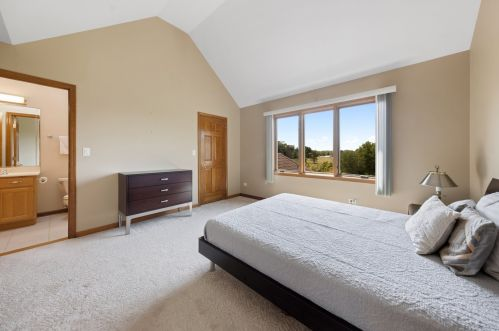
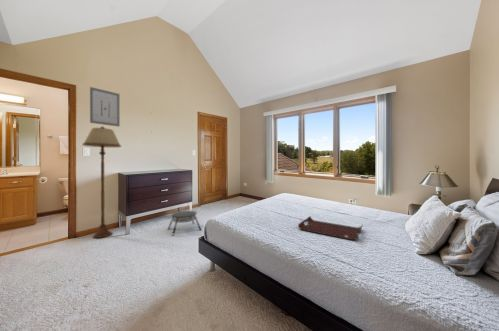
+ serving tray [297,215,364,241]
+ wall art [89,86,121,128]
+ floor lamp [82,126,122,239]
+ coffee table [167,210,202,236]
